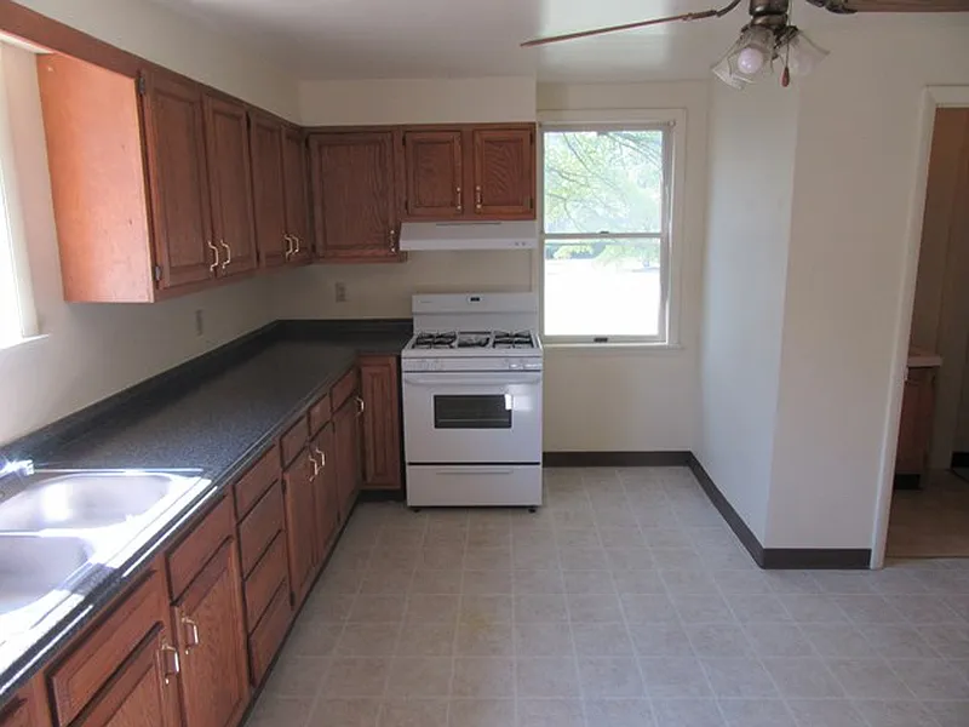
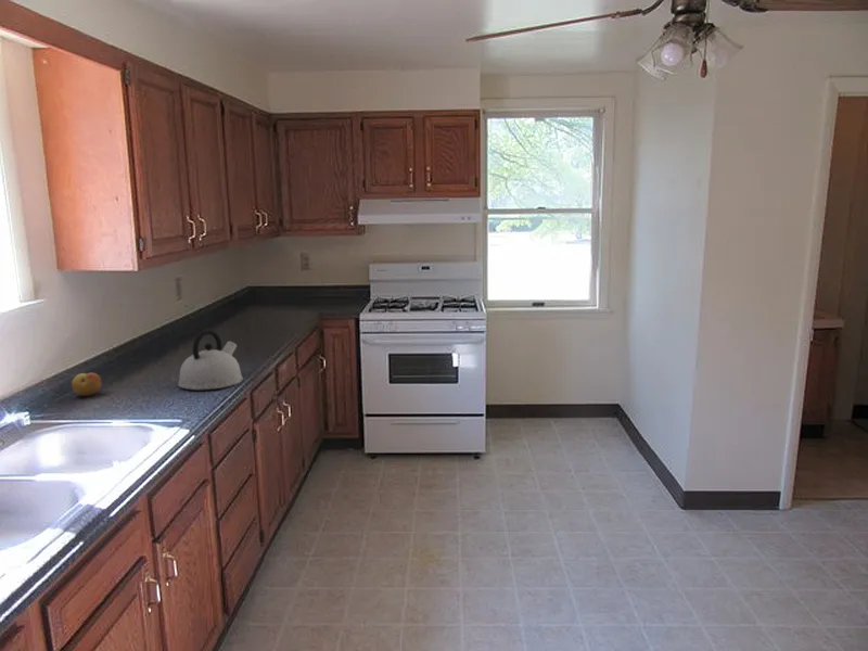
+ kettle [177,329,244,391]
+ fruit [71,372,103,397]
